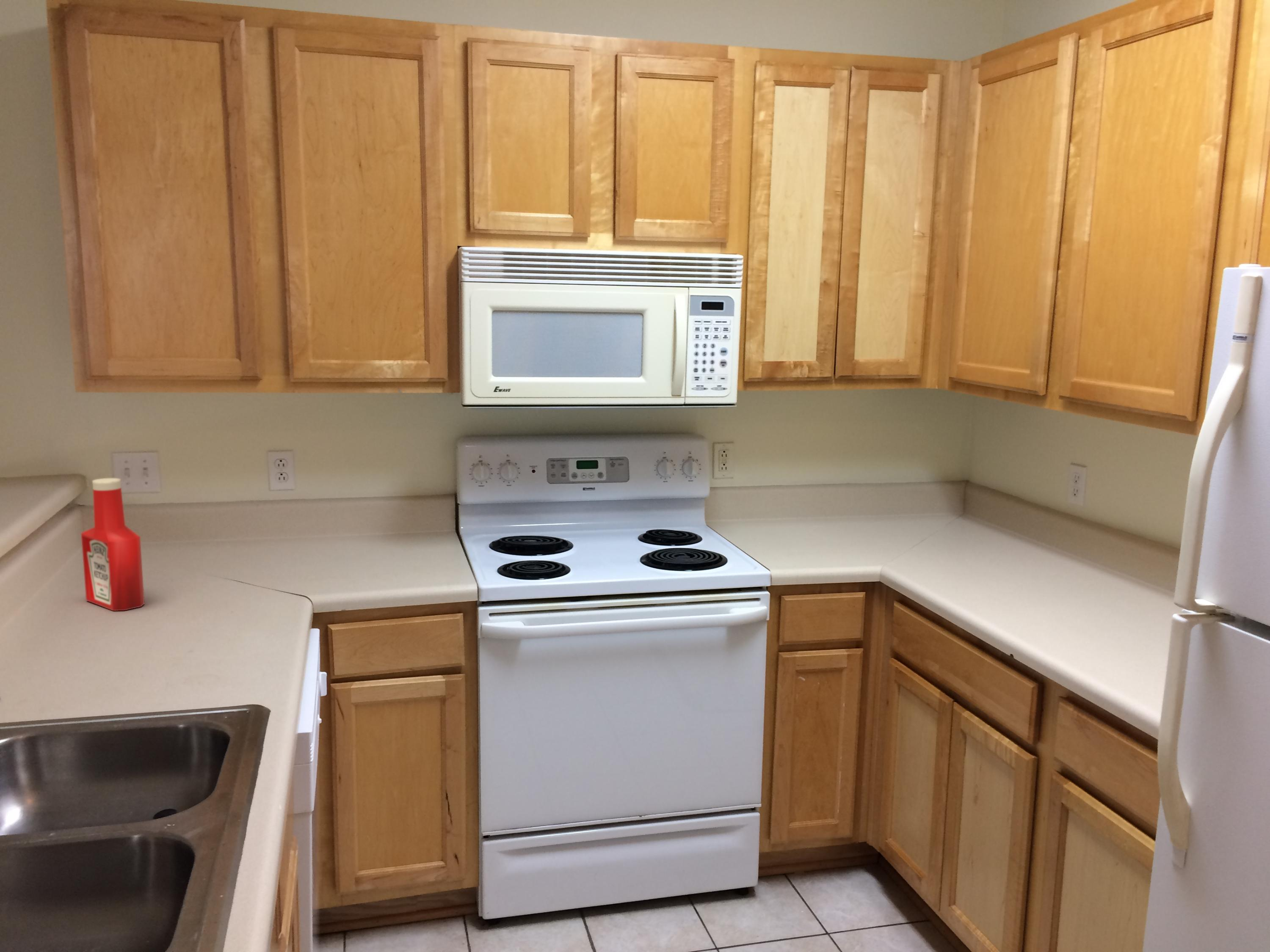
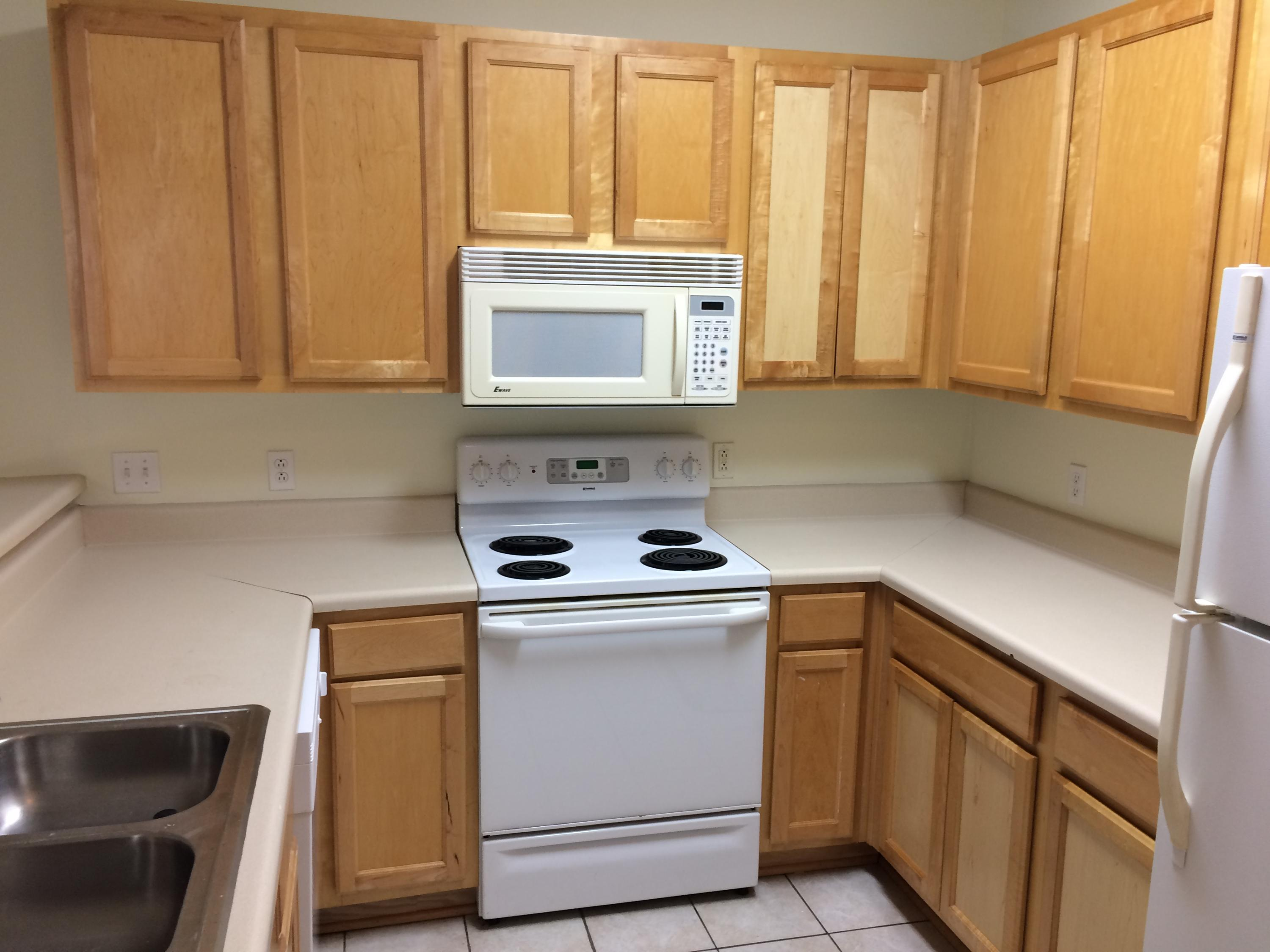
- soap bottle [80,478,145,611]
